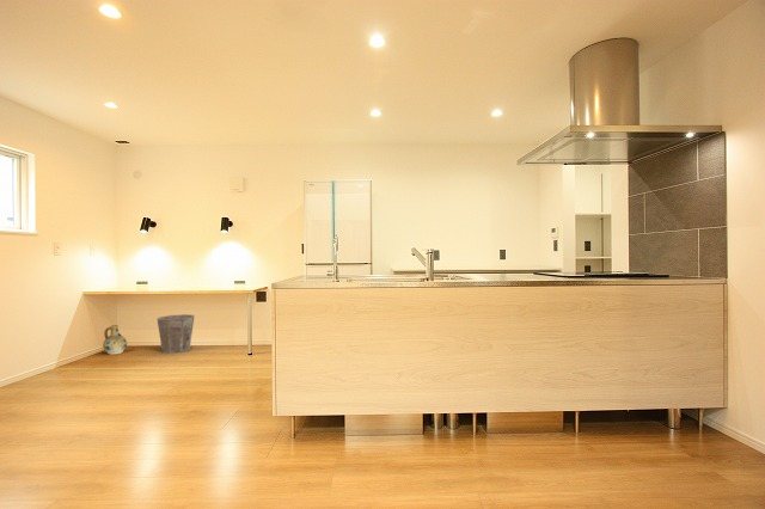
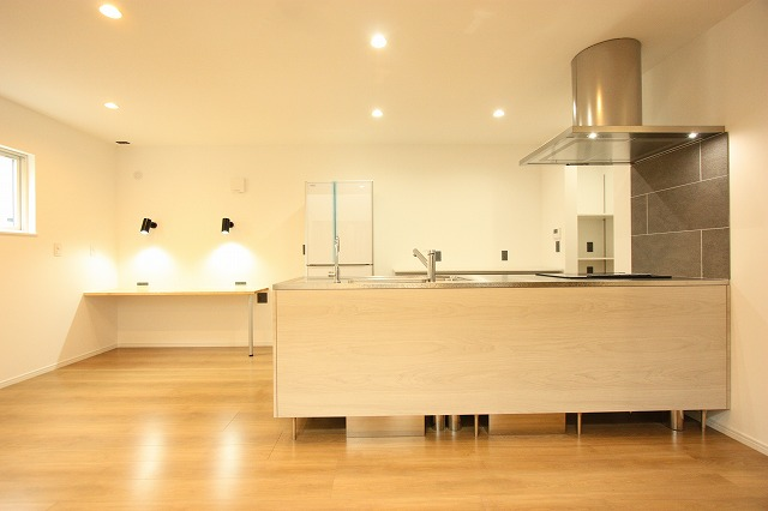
- waste bin [155,313,196,355]
- ceramic jug [102,324,128,356]
